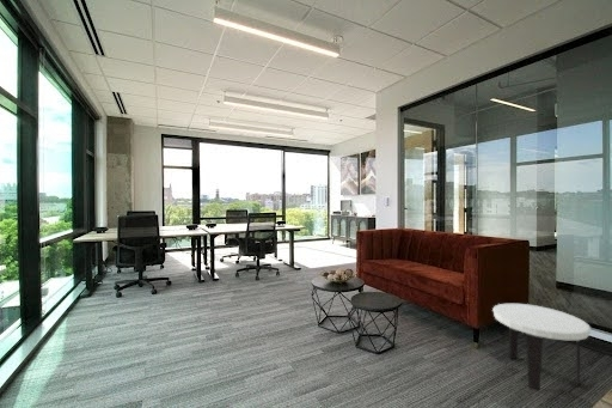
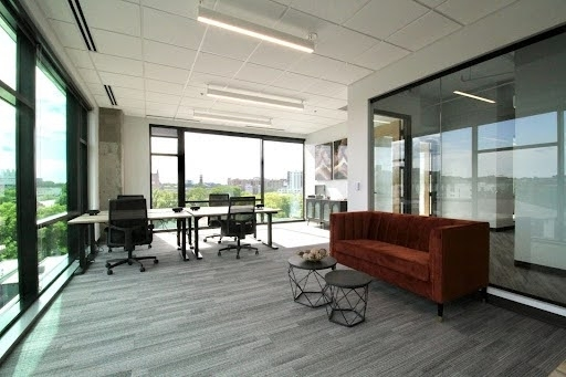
- side table [491,303,592,391]
